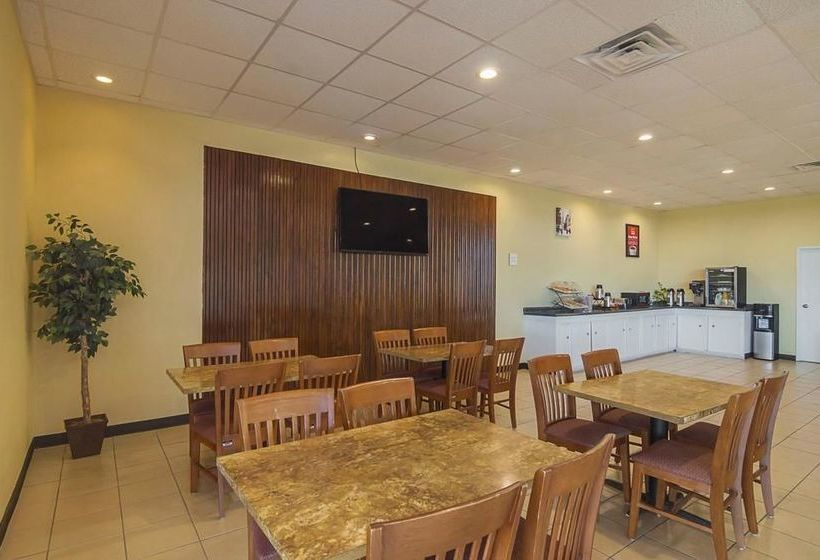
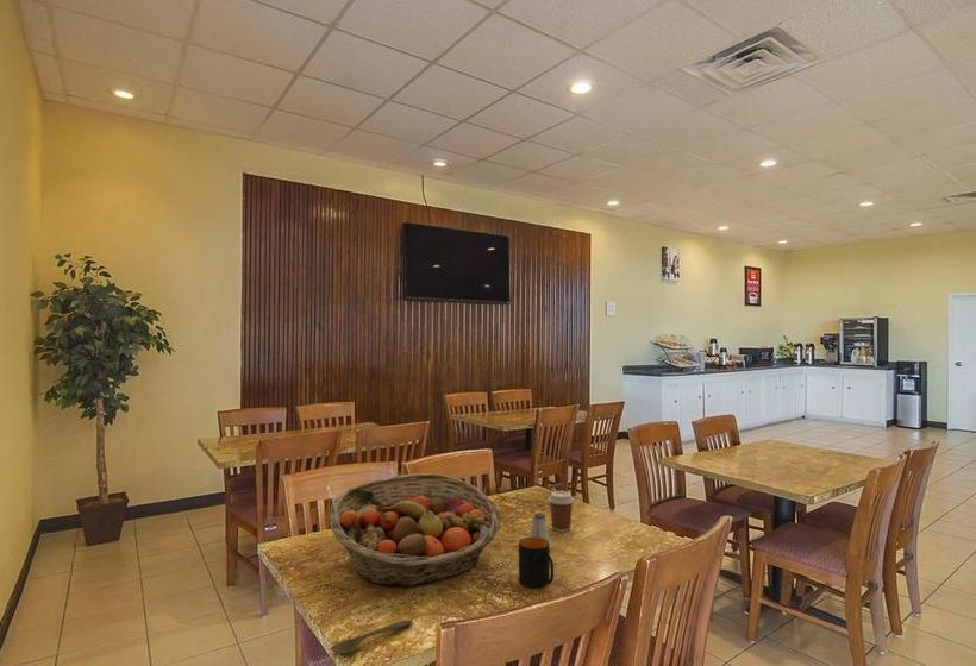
+ fruit basket [329,472,502,589]
+ saltshaker [528,511,552,549]
+ mug [518,536,555,589]
+ coffee cup [546,490,575,533]
+ spoon [330,618,413,656]
